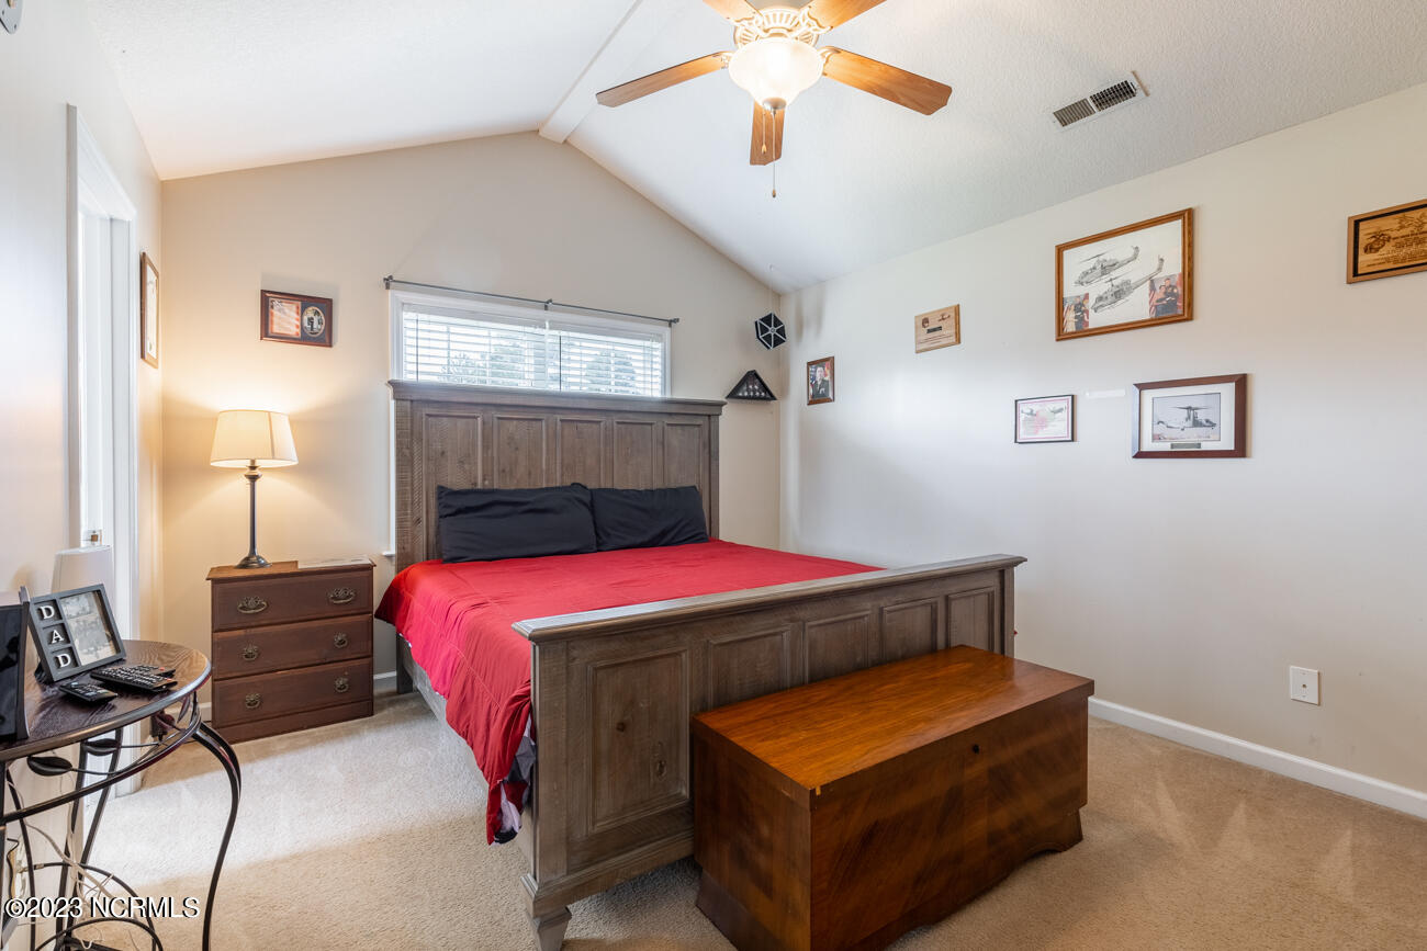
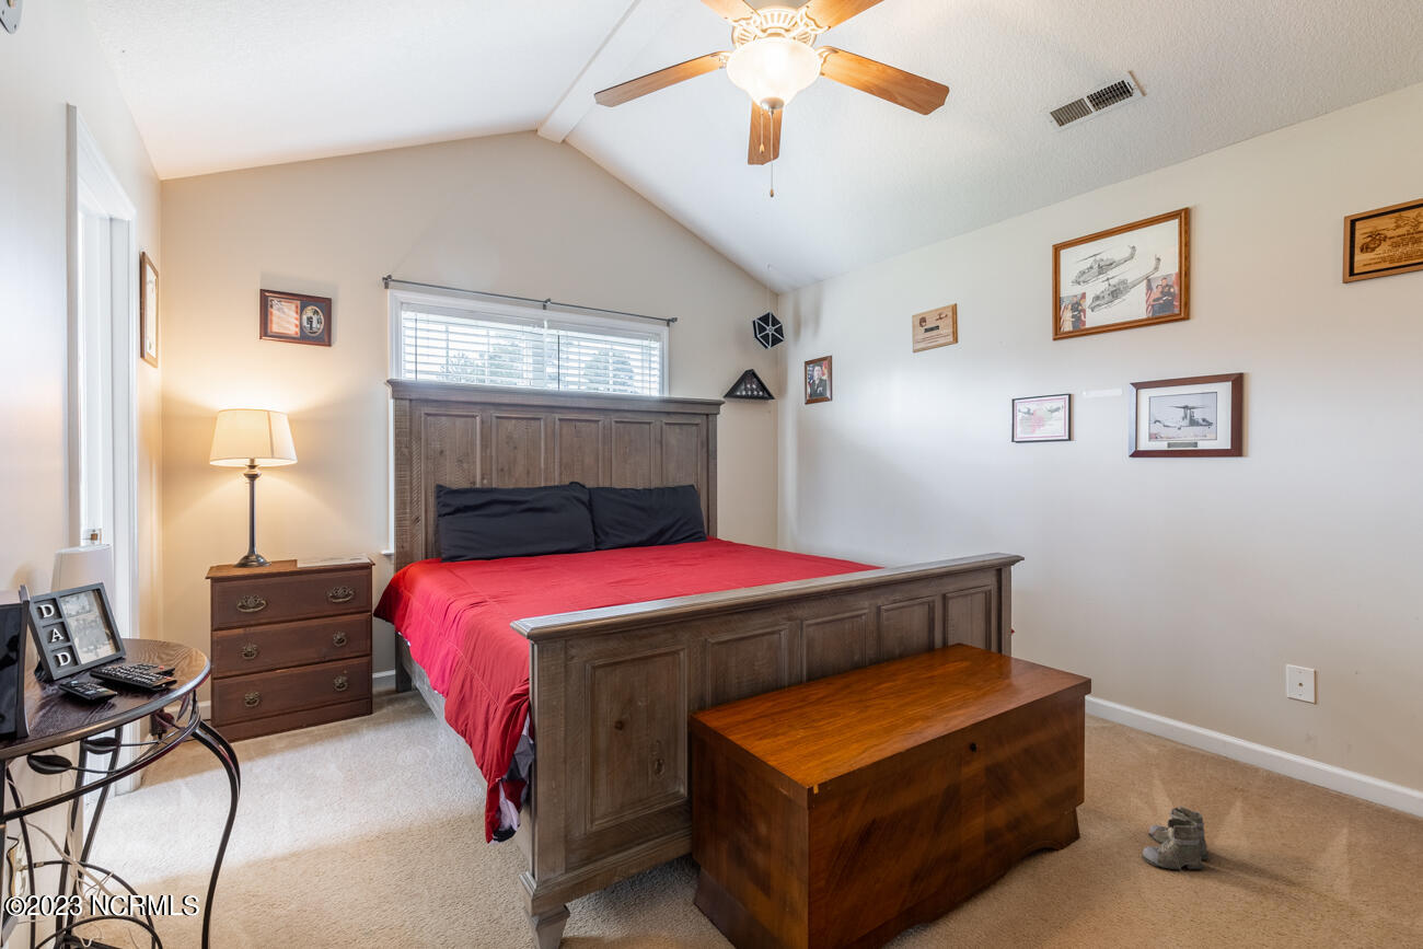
+ boots [1141,805,1210,879]
